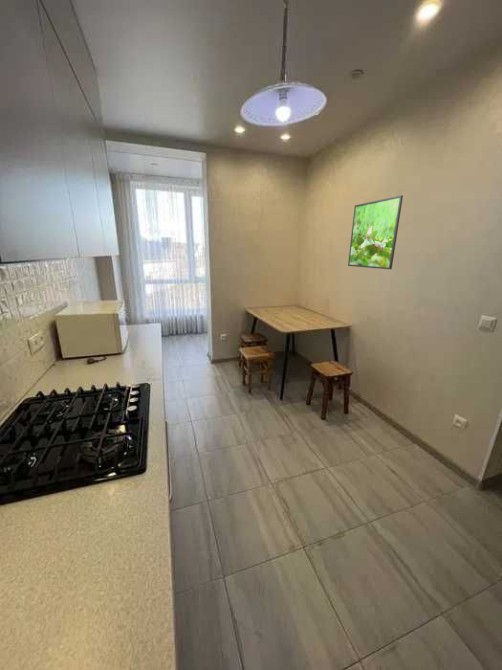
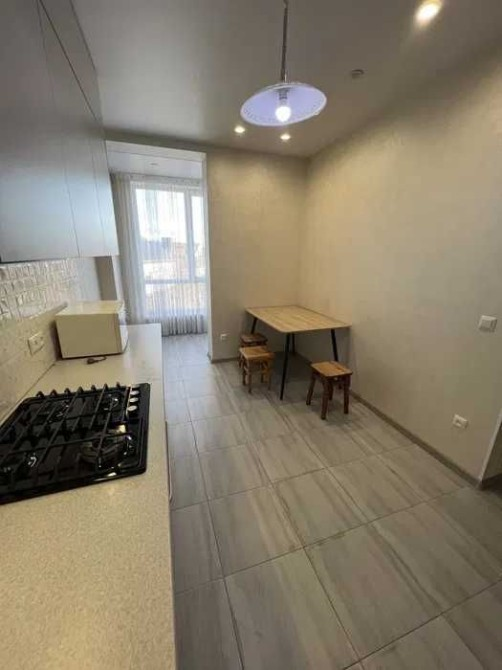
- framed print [347,194,404,270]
